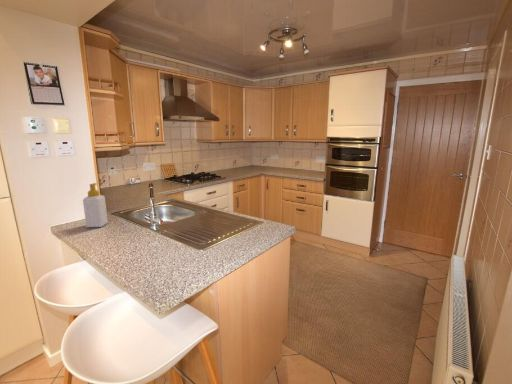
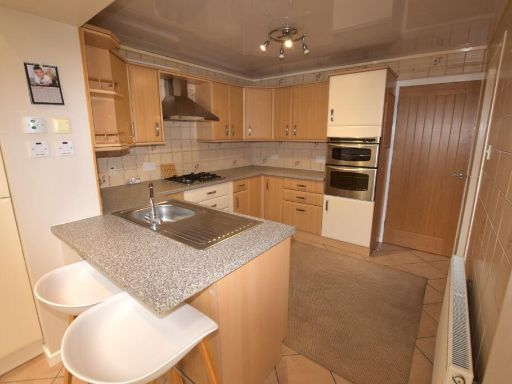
- soap bottle [82,182,109,228]
